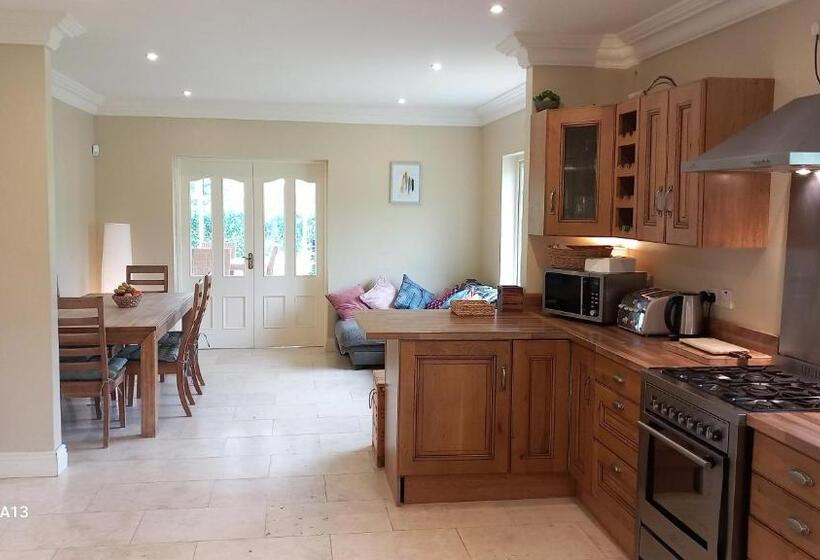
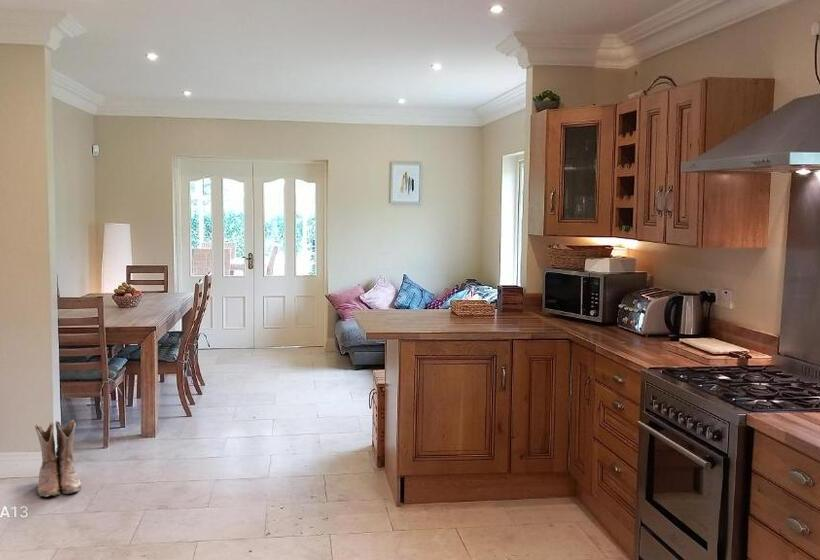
+ boots [33,419,82,498]
